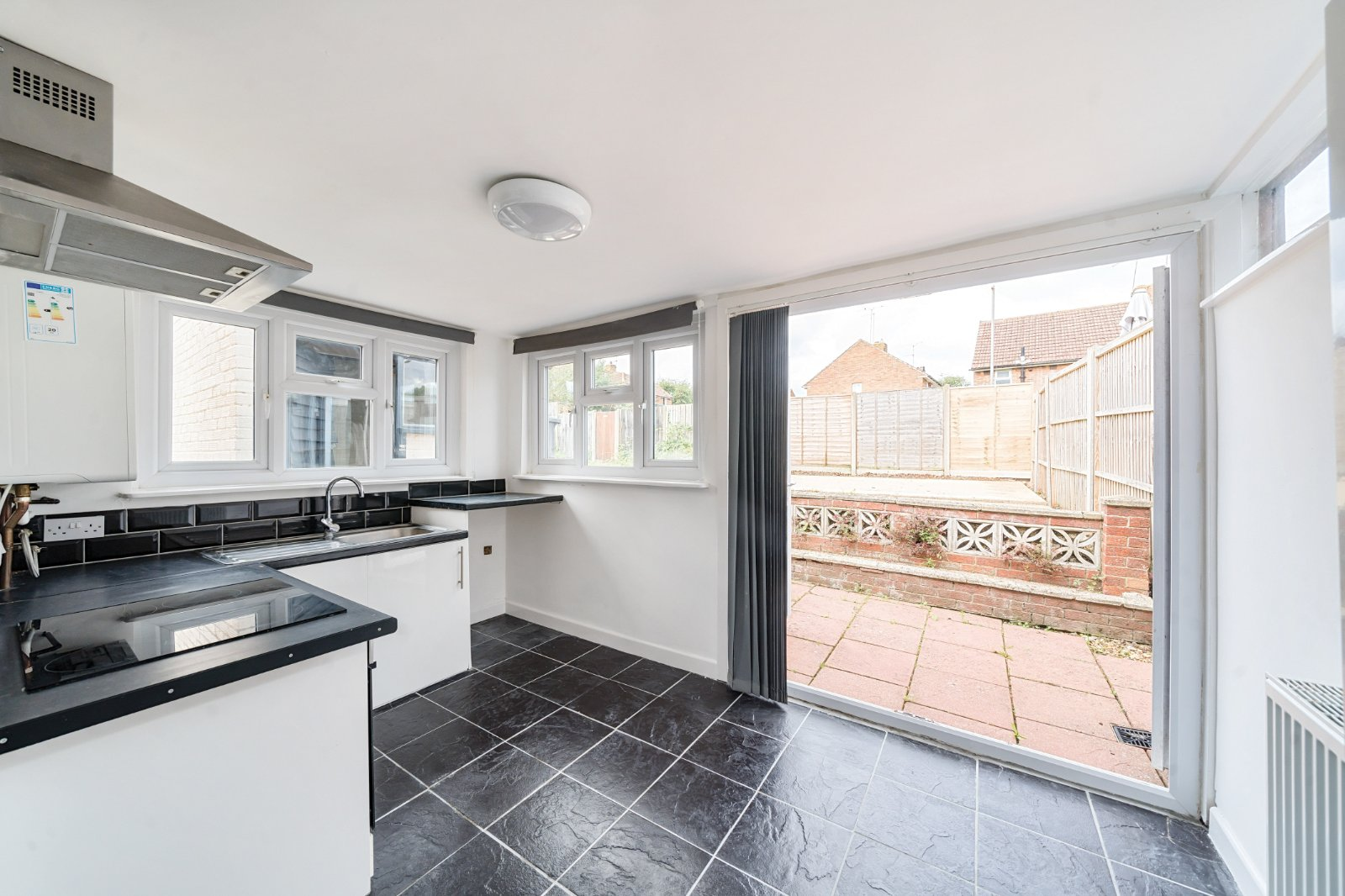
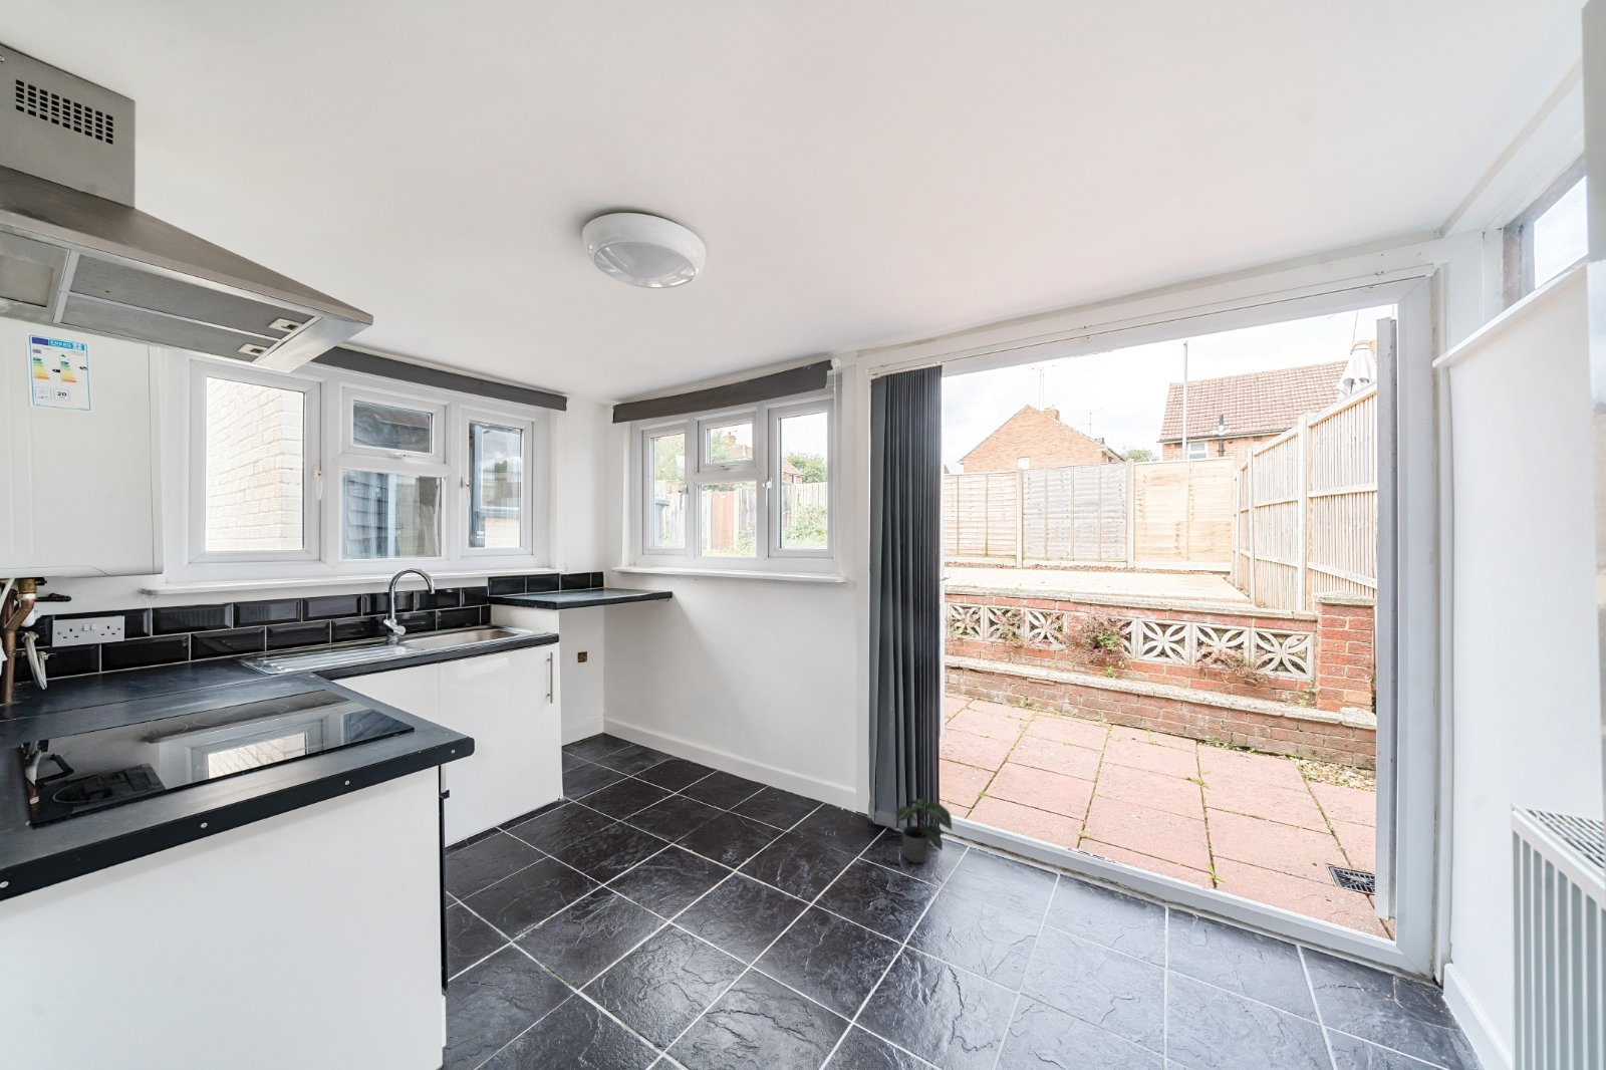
+ potted plant [892,794,954,865]
